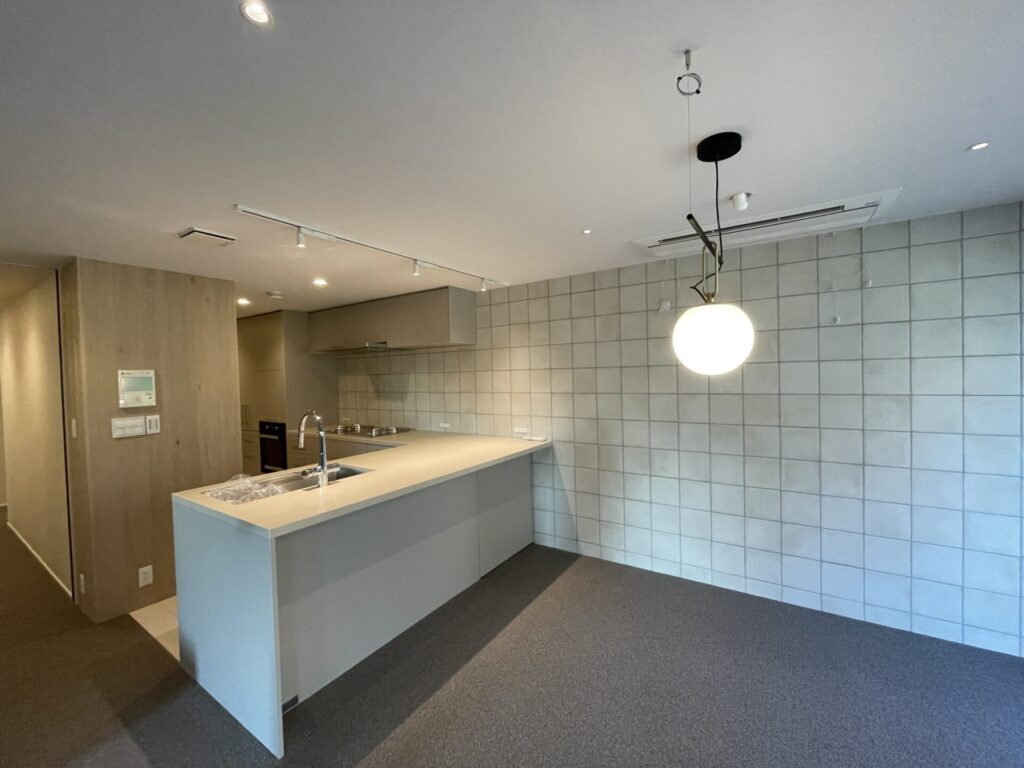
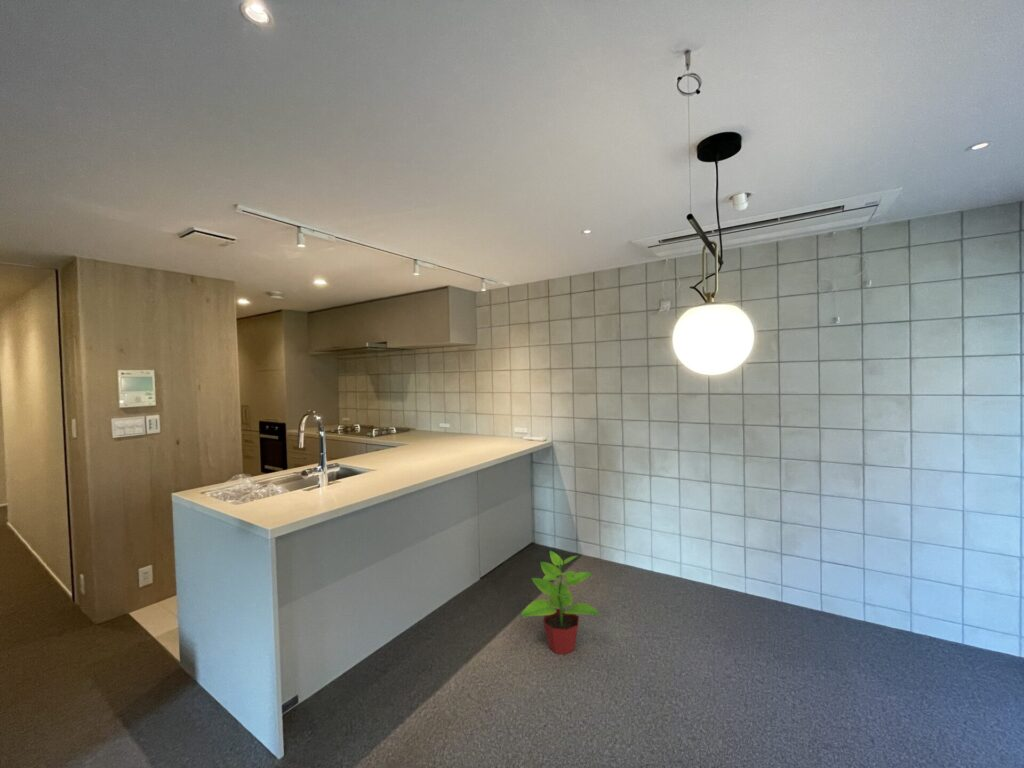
+ potted plant [520,550,600,655]
